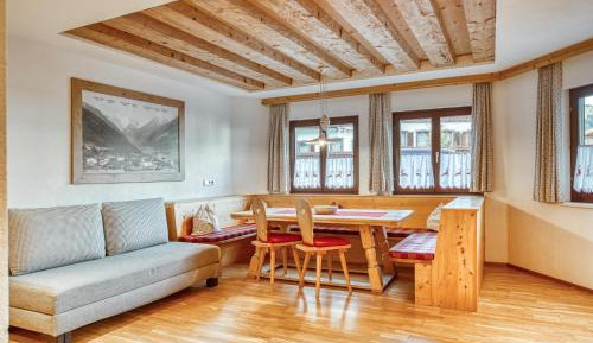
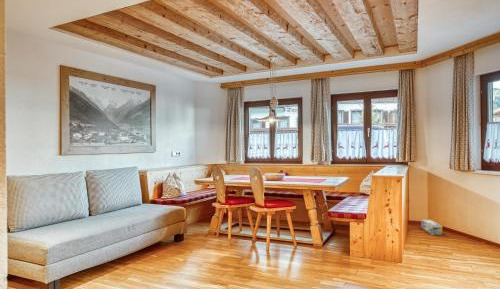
+ box [420,218,443,236]
